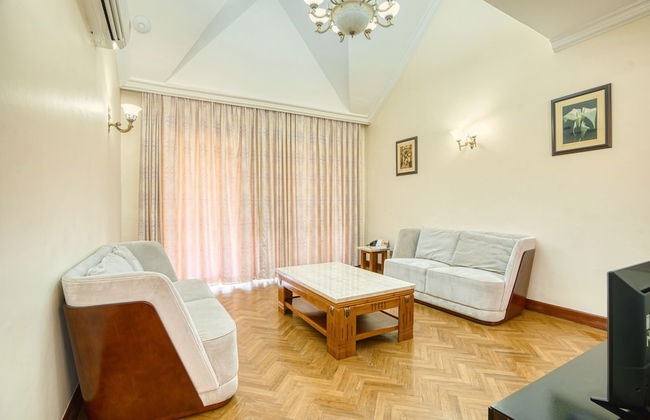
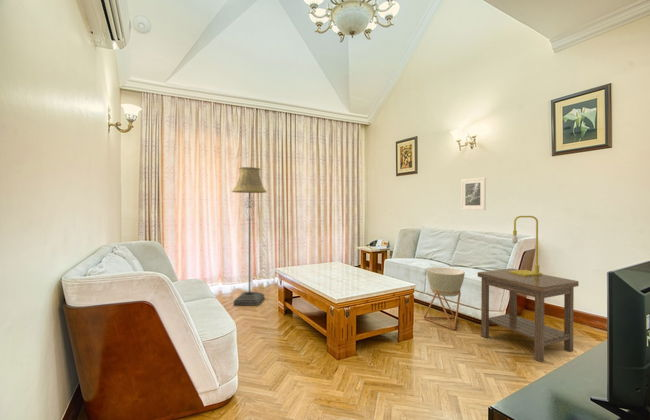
+ floor lamp [231,166,268,306]
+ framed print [460,176,487,211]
+ table lamp [509,215,543,276]
+ side table [477,268,580,363]
+ planter [423,266,466,331]
